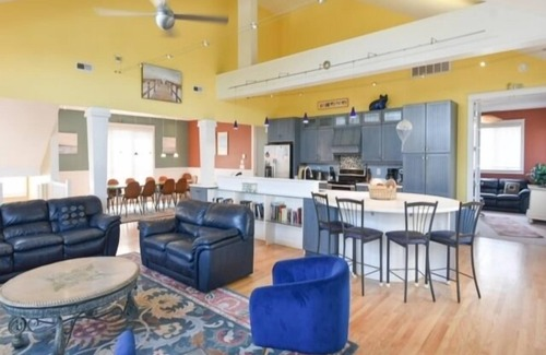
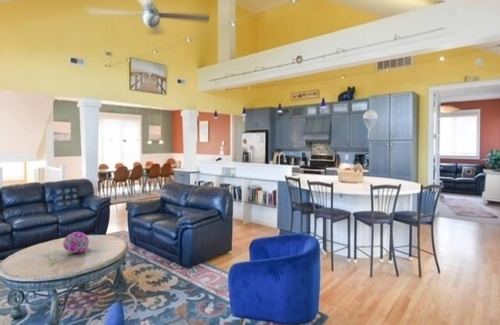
+ decorative ball [62,231,90,254]
